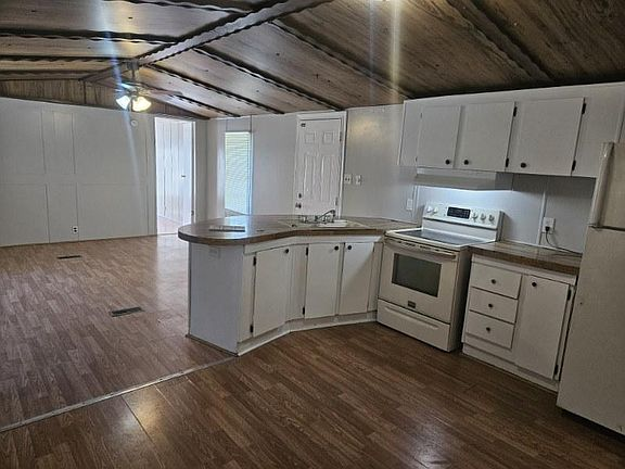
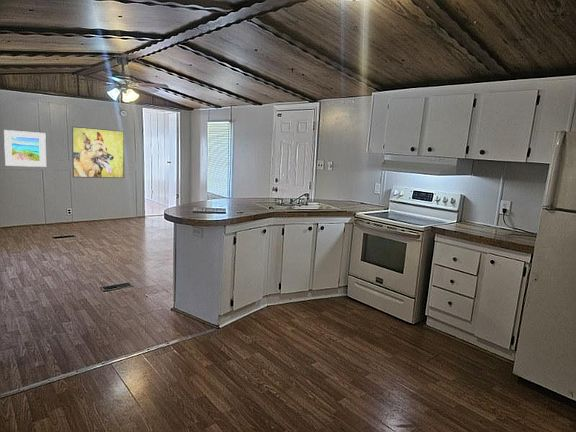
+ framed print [3,129,47,168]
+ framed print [71,125,125,179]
